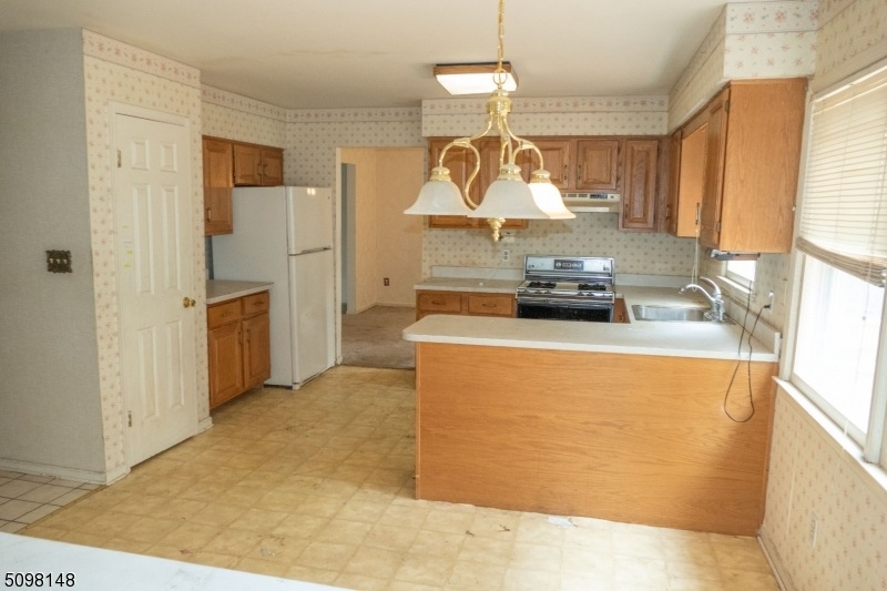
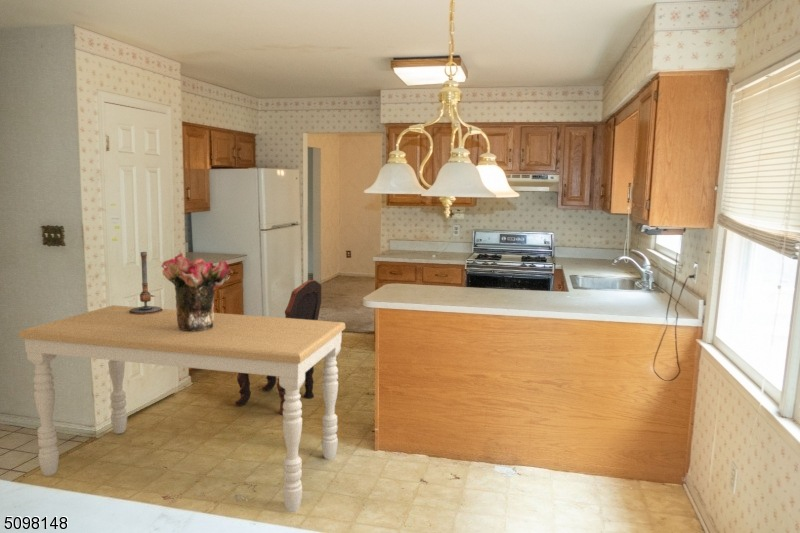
+ dining table [18,304,346,513]
+ bouquet [160,252,233,331]
+ candlestick [129,251,163,315]
+ dining chair [233,279,322,415]
